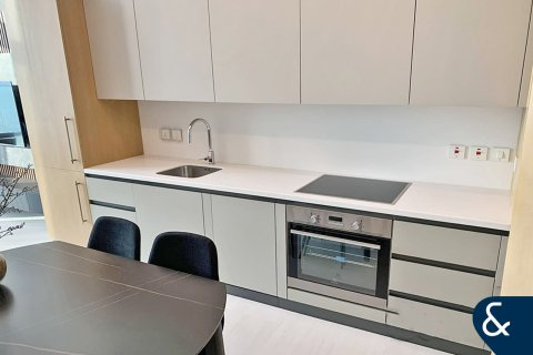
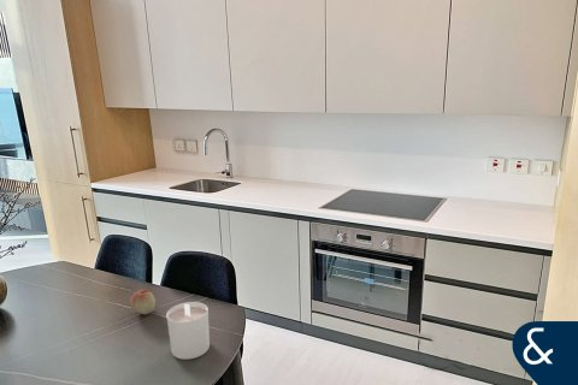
+ fruit [129,289,157,315]
+ candle [165,301,211,361]
